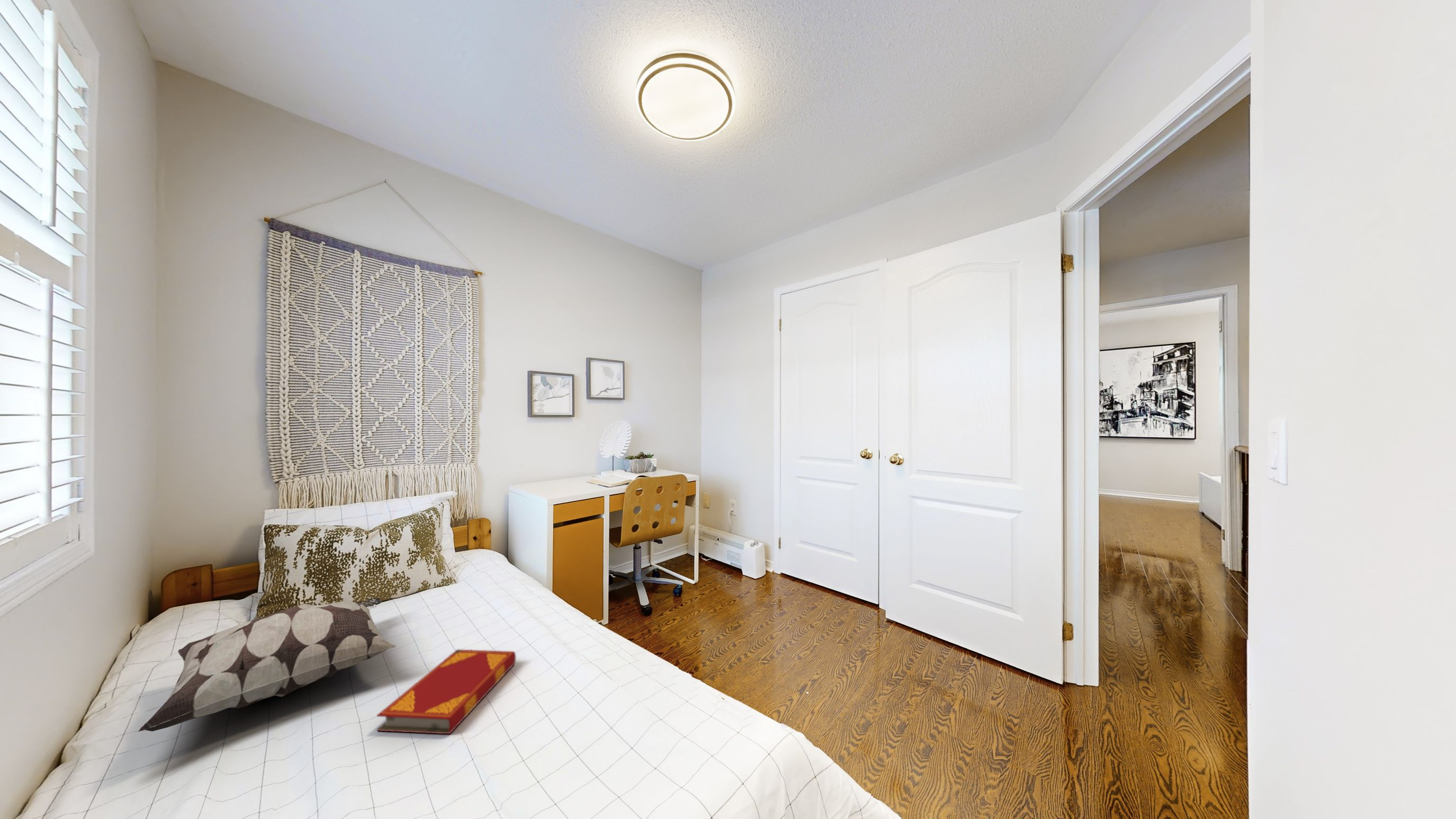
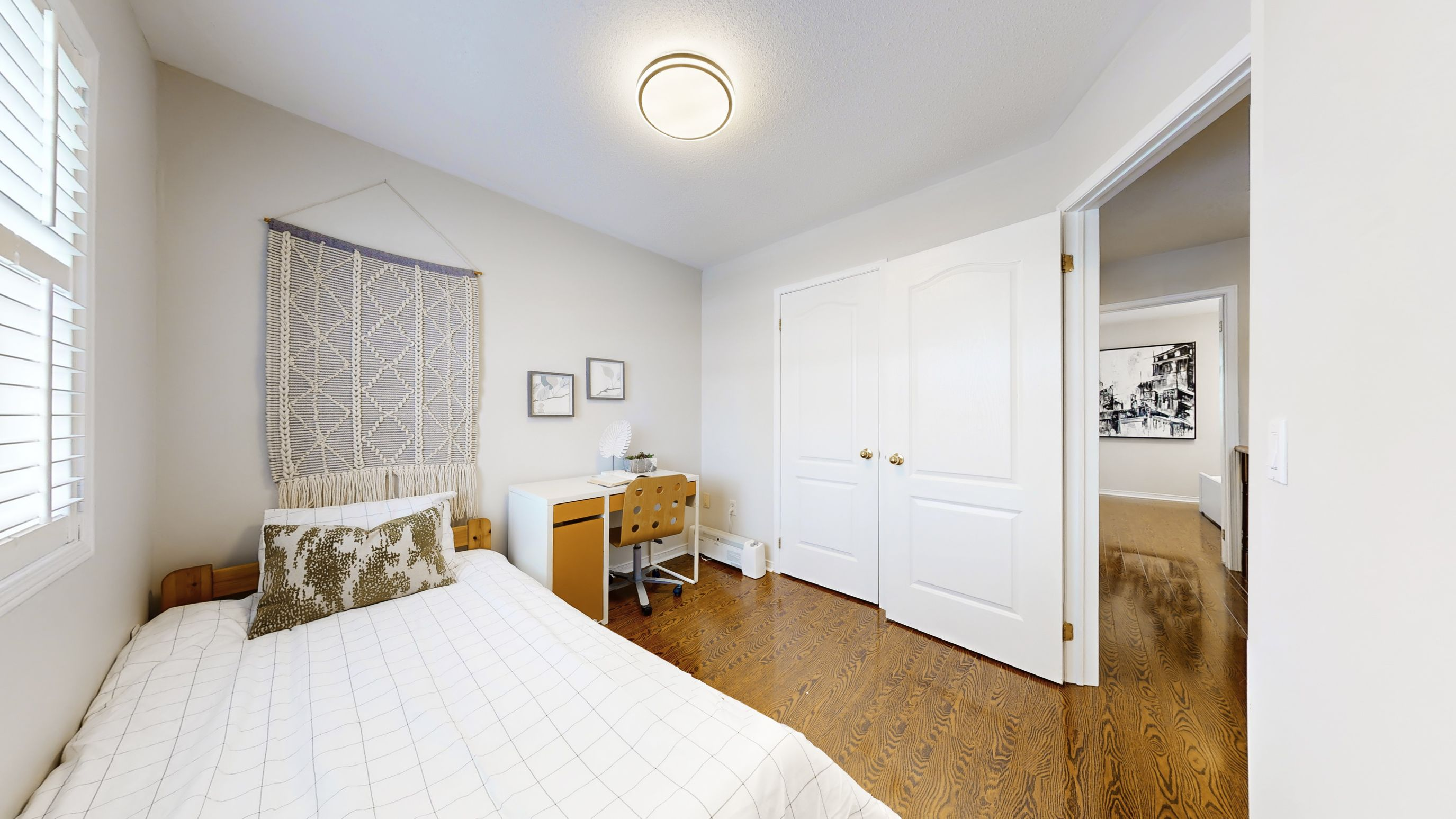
- decorative pillow [138,598,397,732]
- hardback book [376,649,516,734]
